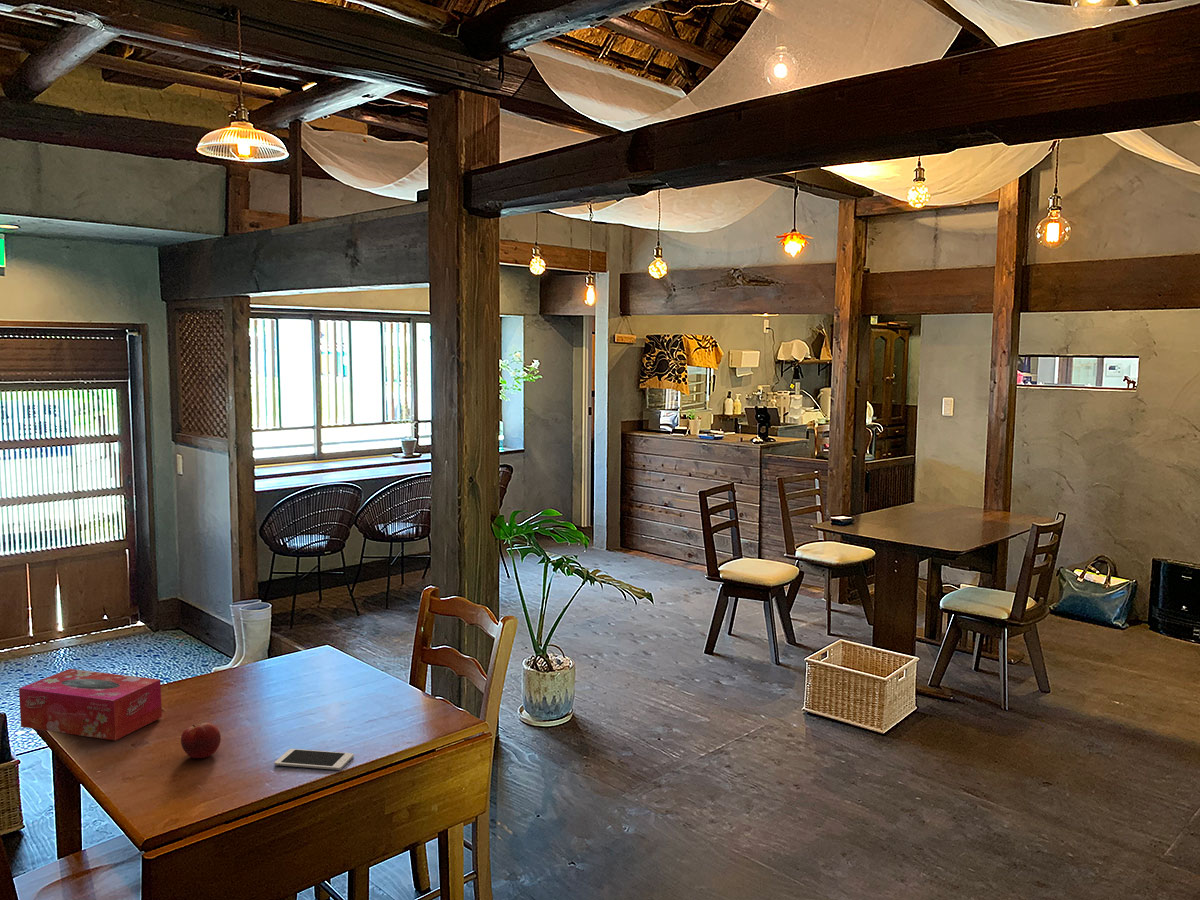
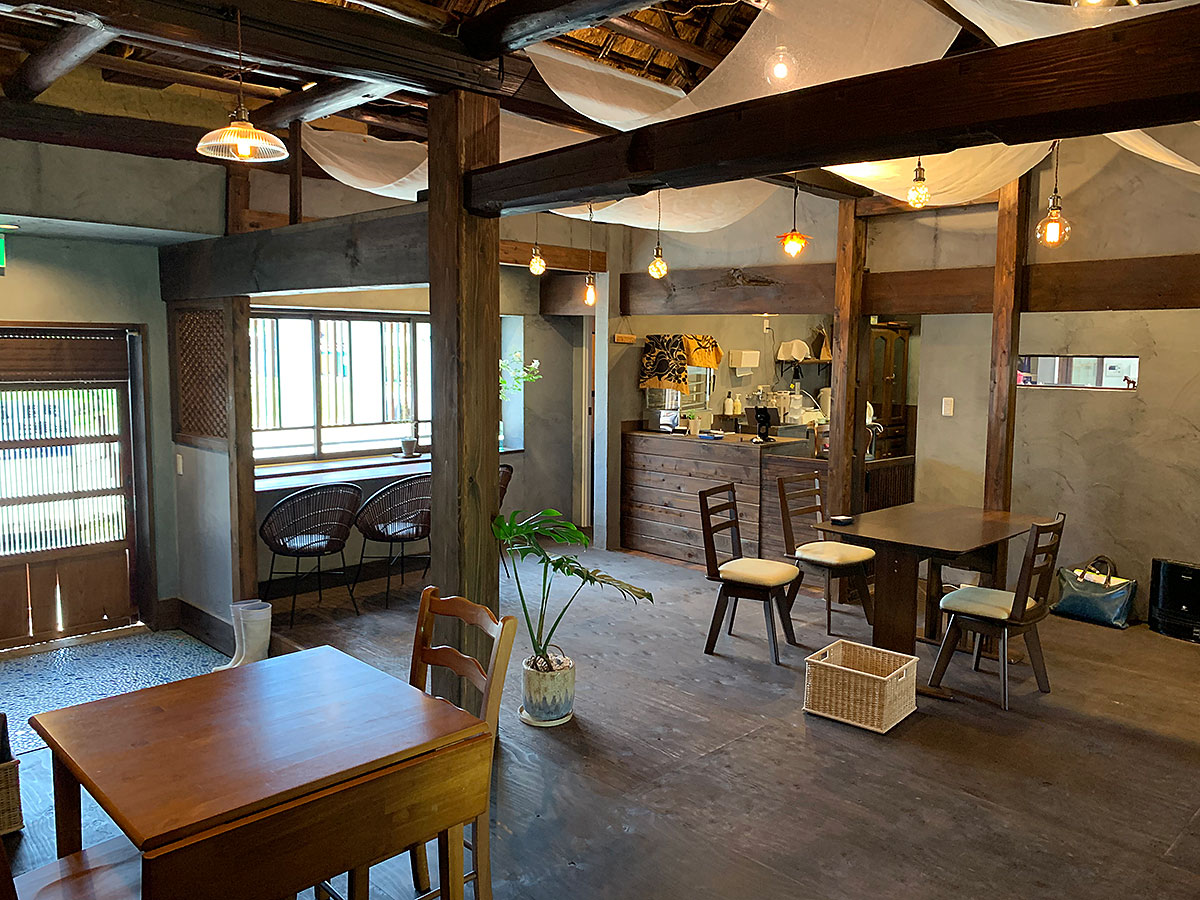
- fruit [180,722,222,759]
- cell phone [273,748,355,771]
- tissue box [18,668,163,742]
